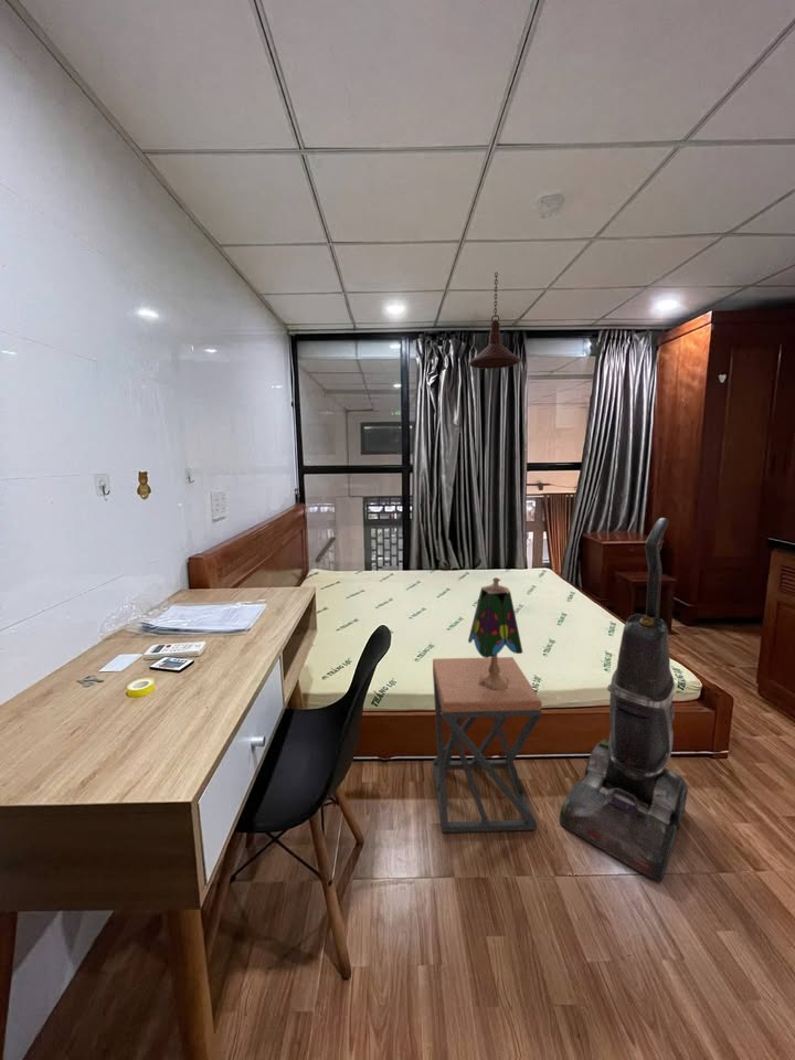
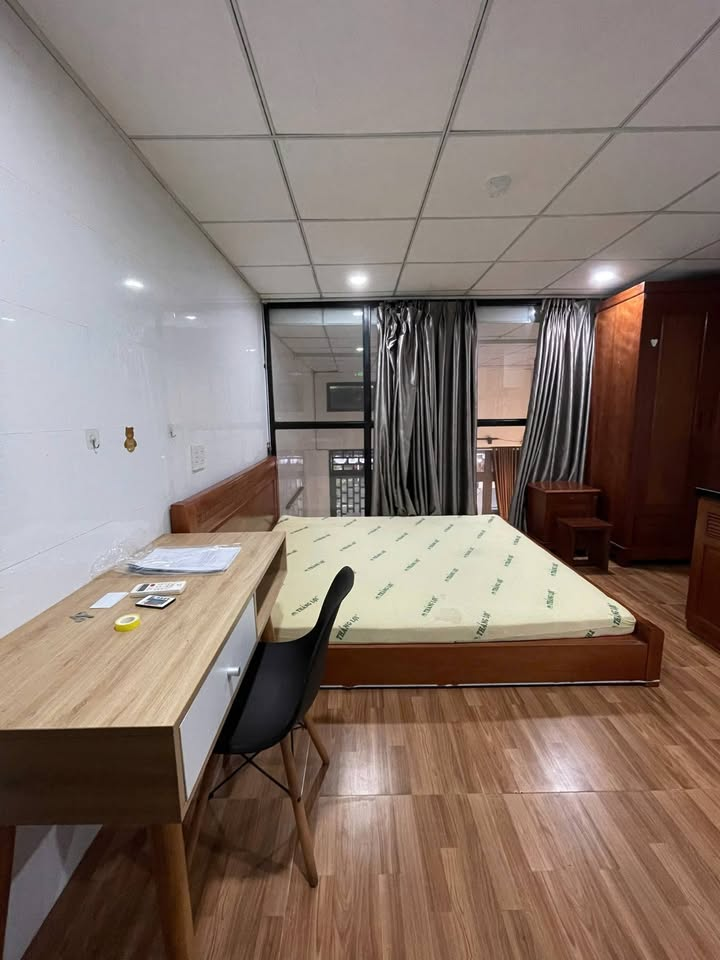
- stool [432,656,543,834]
- vacuum cleaner [559,517,689,882]
- table lamp [467,576,523,690]
- pendant light [468,272,521,370]
